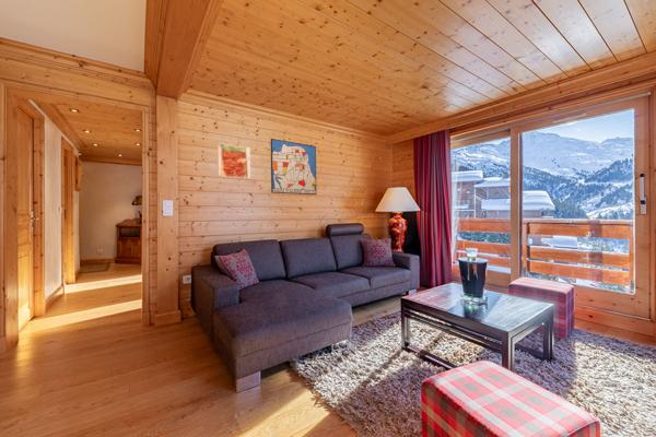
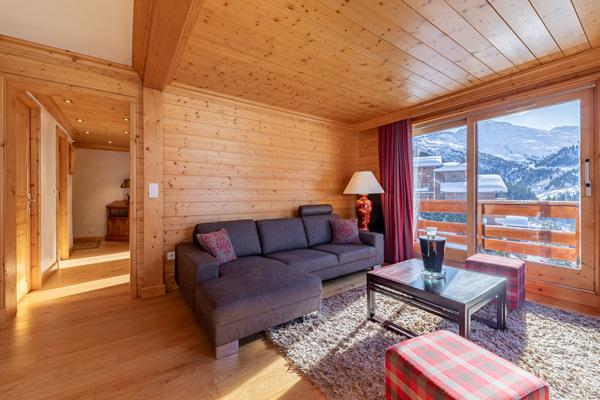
- wall art [270,138,317,196]
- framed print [216,142,251,179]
